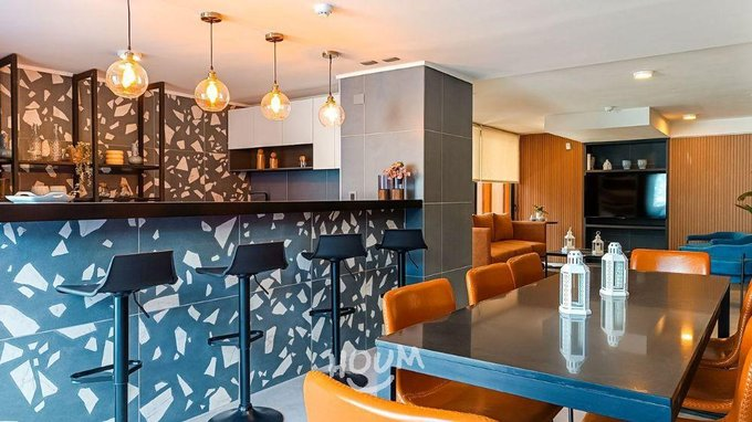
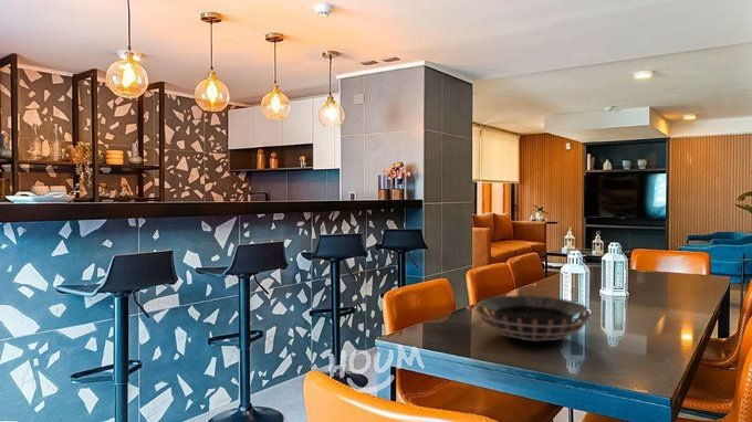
+ decorative bowl [474,295,592,342]
